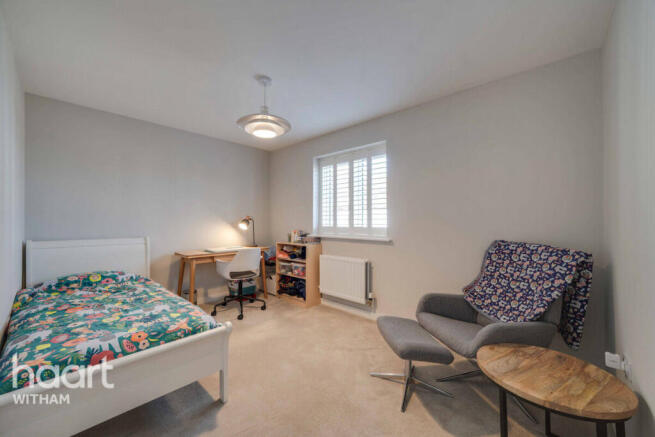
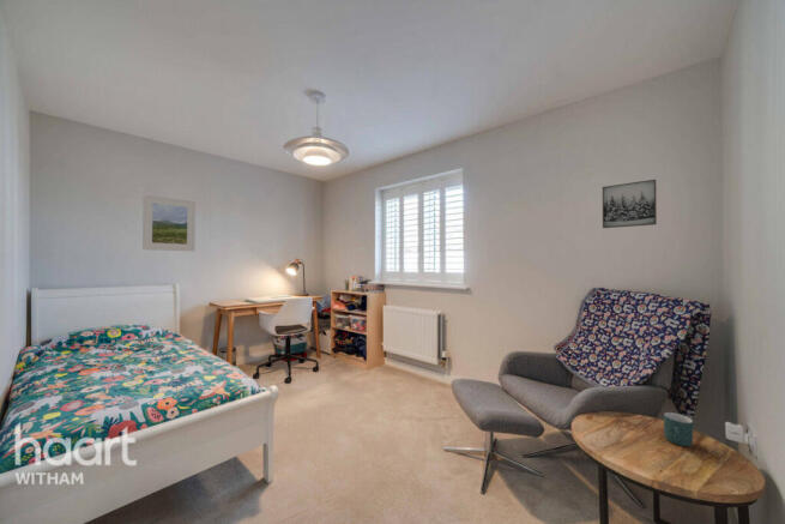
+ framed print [141,193,197,252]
+ wall art [602,179,658,229]
+ mug [663,411,694,447]
